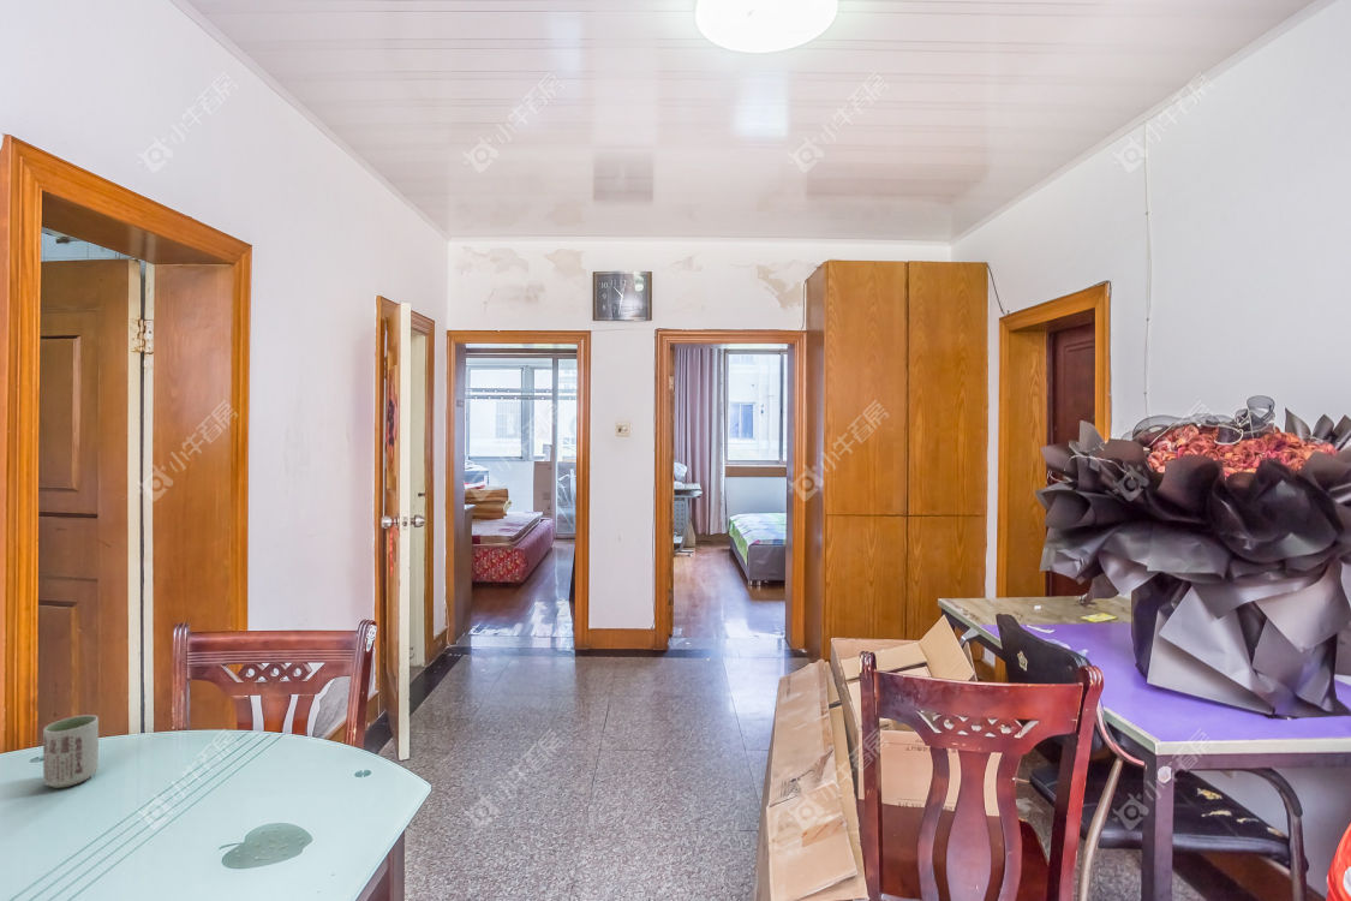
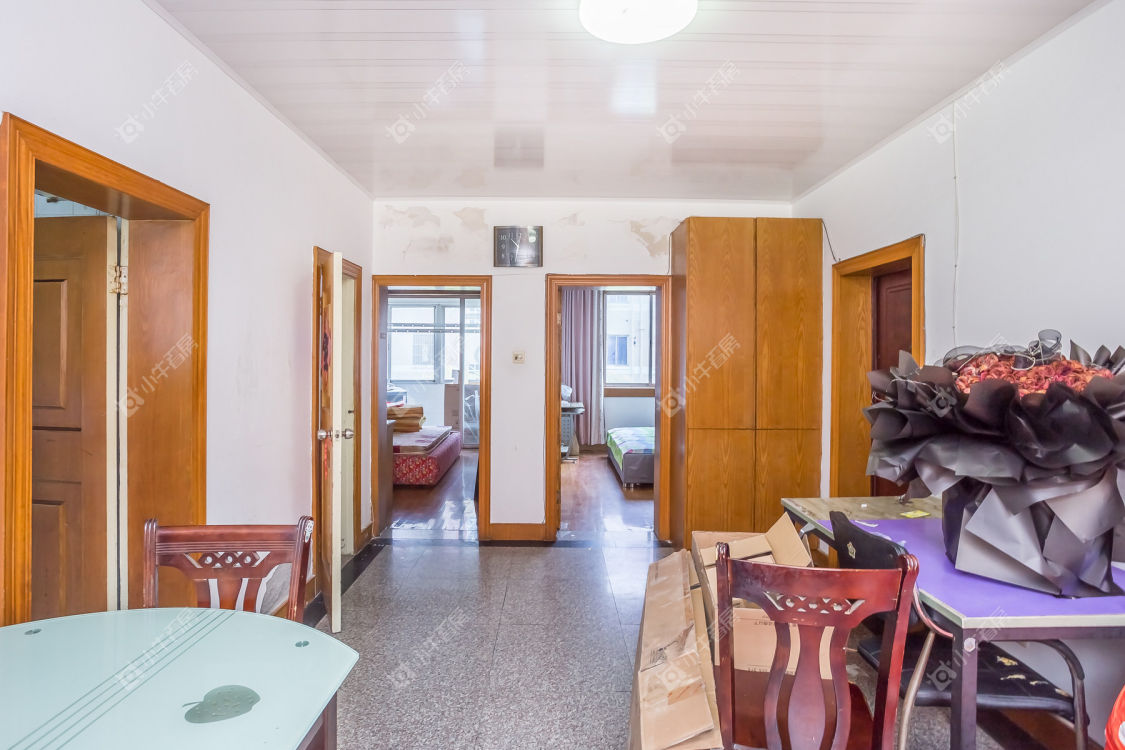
- cup [42,714,100,789]
